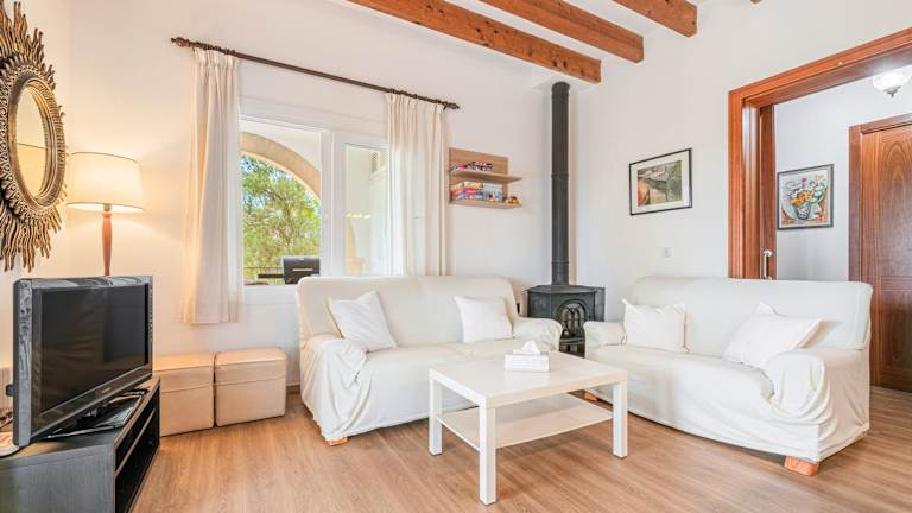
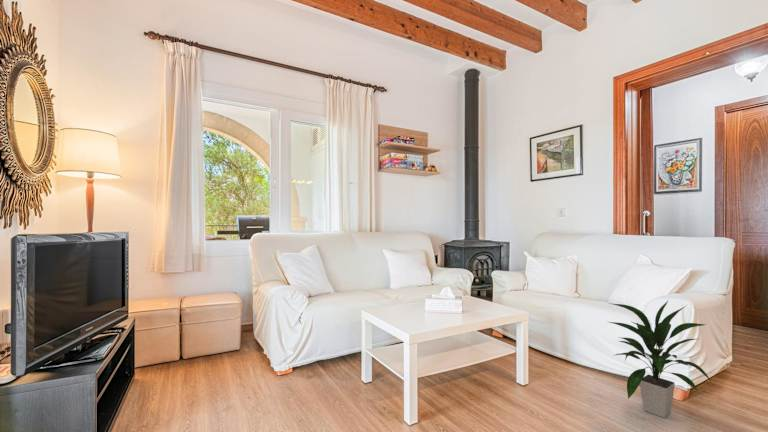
+ indoor plant [608,300,714,419]
